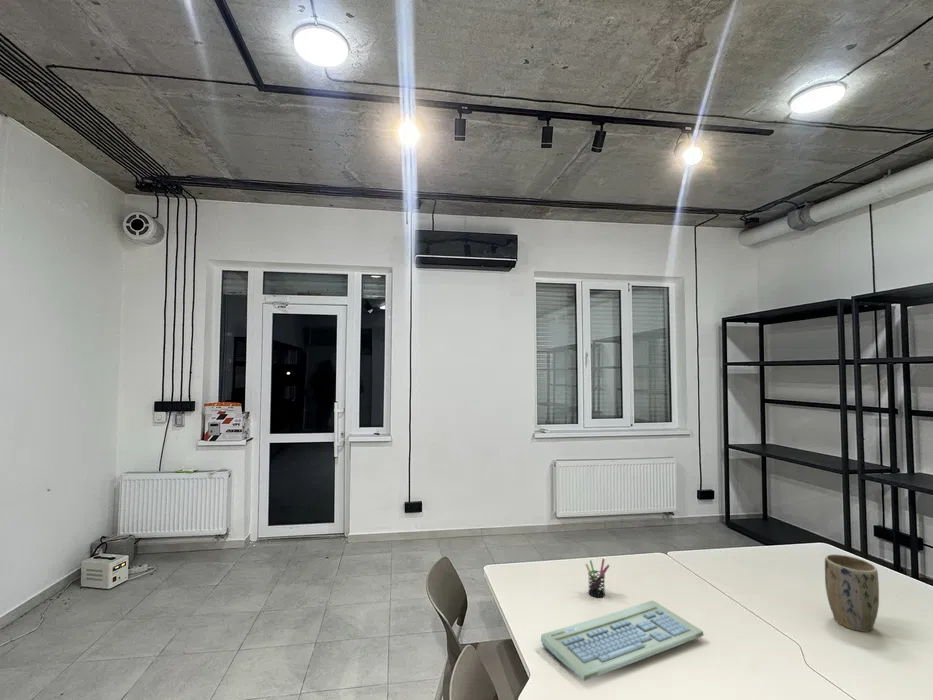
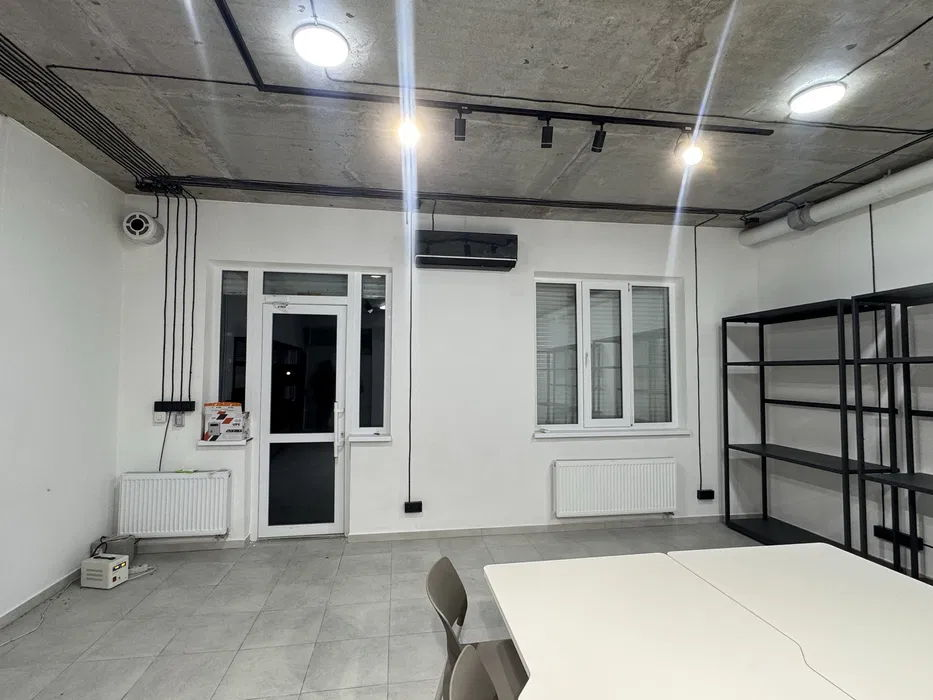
- keyboard [540,599,704,682]
- pen holder [584,558,611,598]
- plant pot [824,553,880,633]
